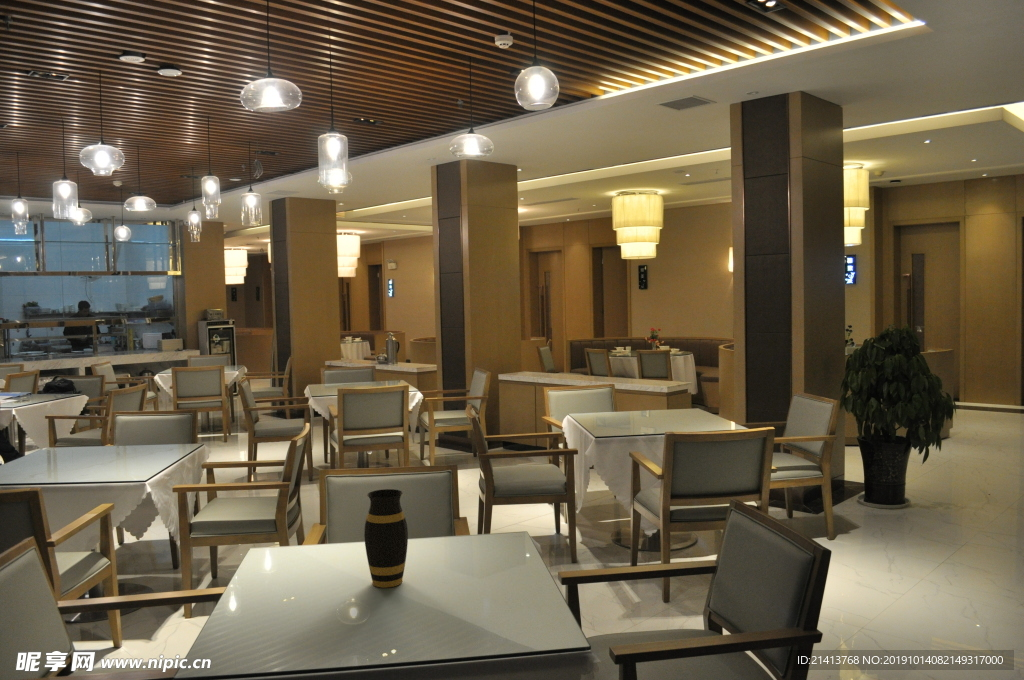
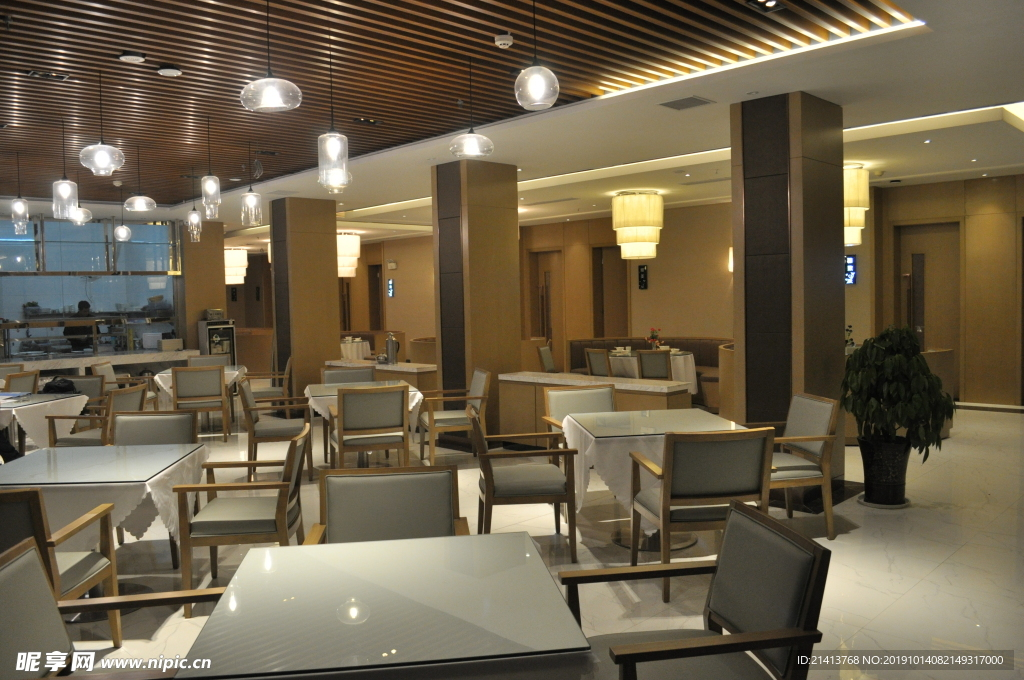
- vase [363,488,409,588]
